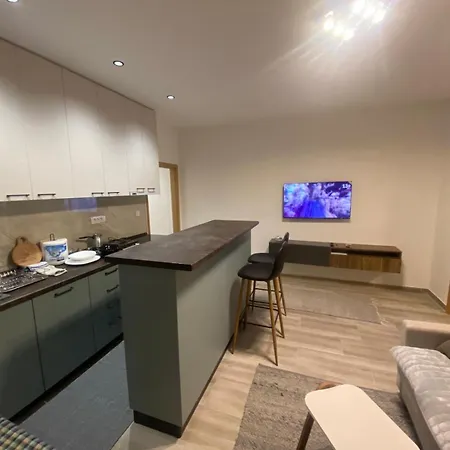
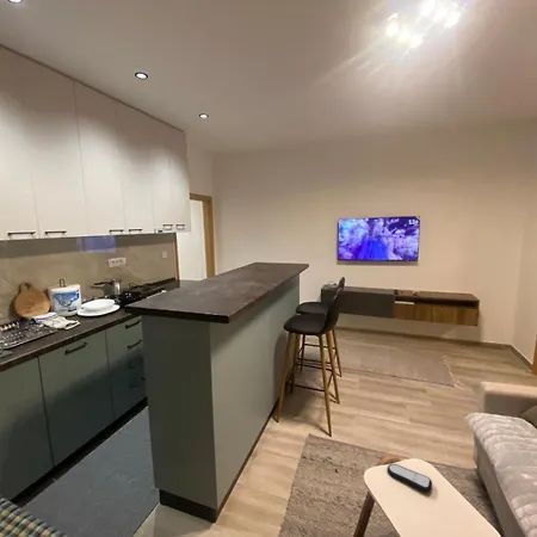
+ remote control [385,463,433,493]
